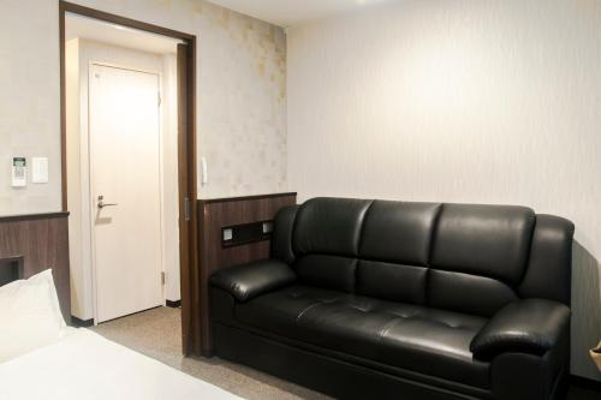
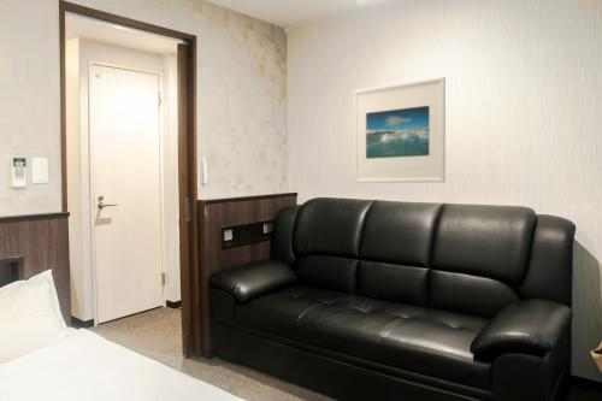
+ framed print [353,76,447,184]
